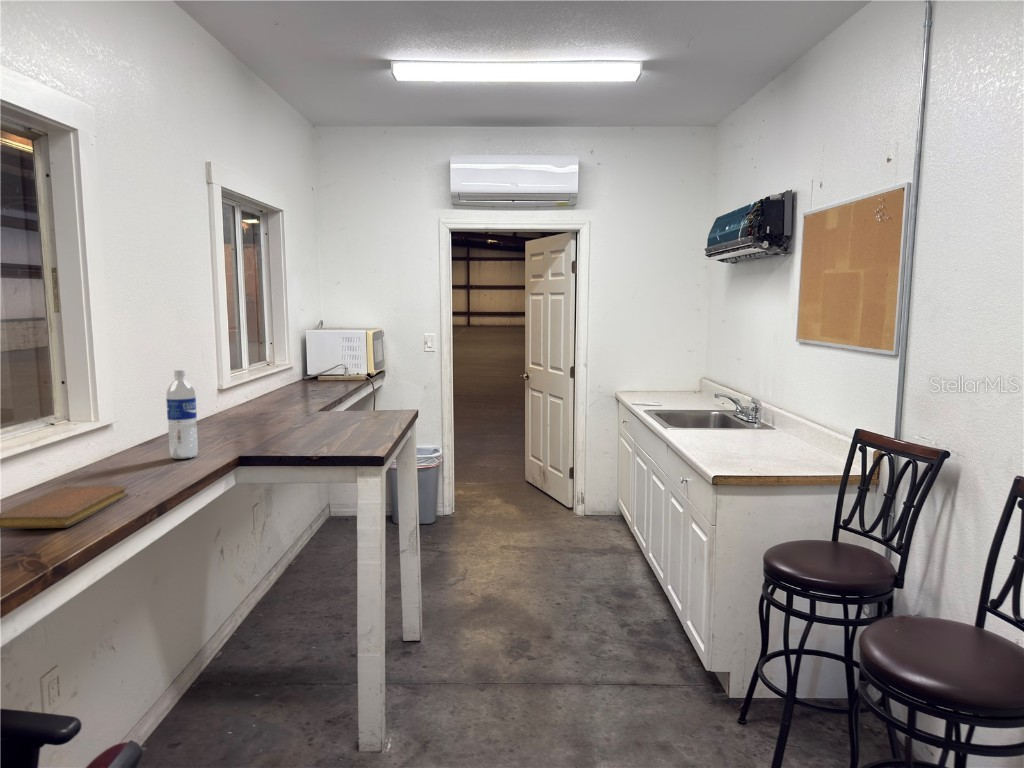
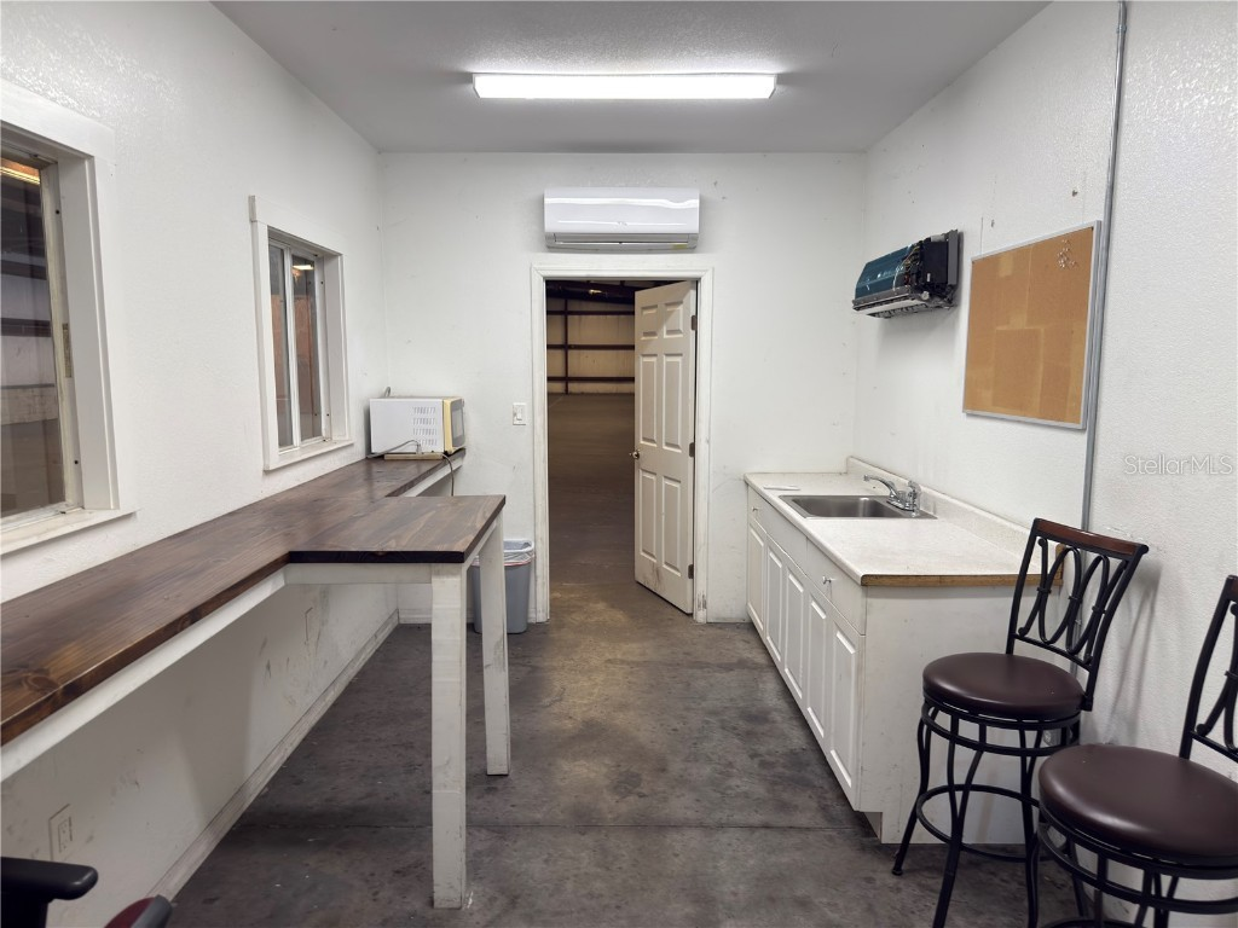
- water bottle [165,368,199,460]
- notebook [0,485,129,529]
